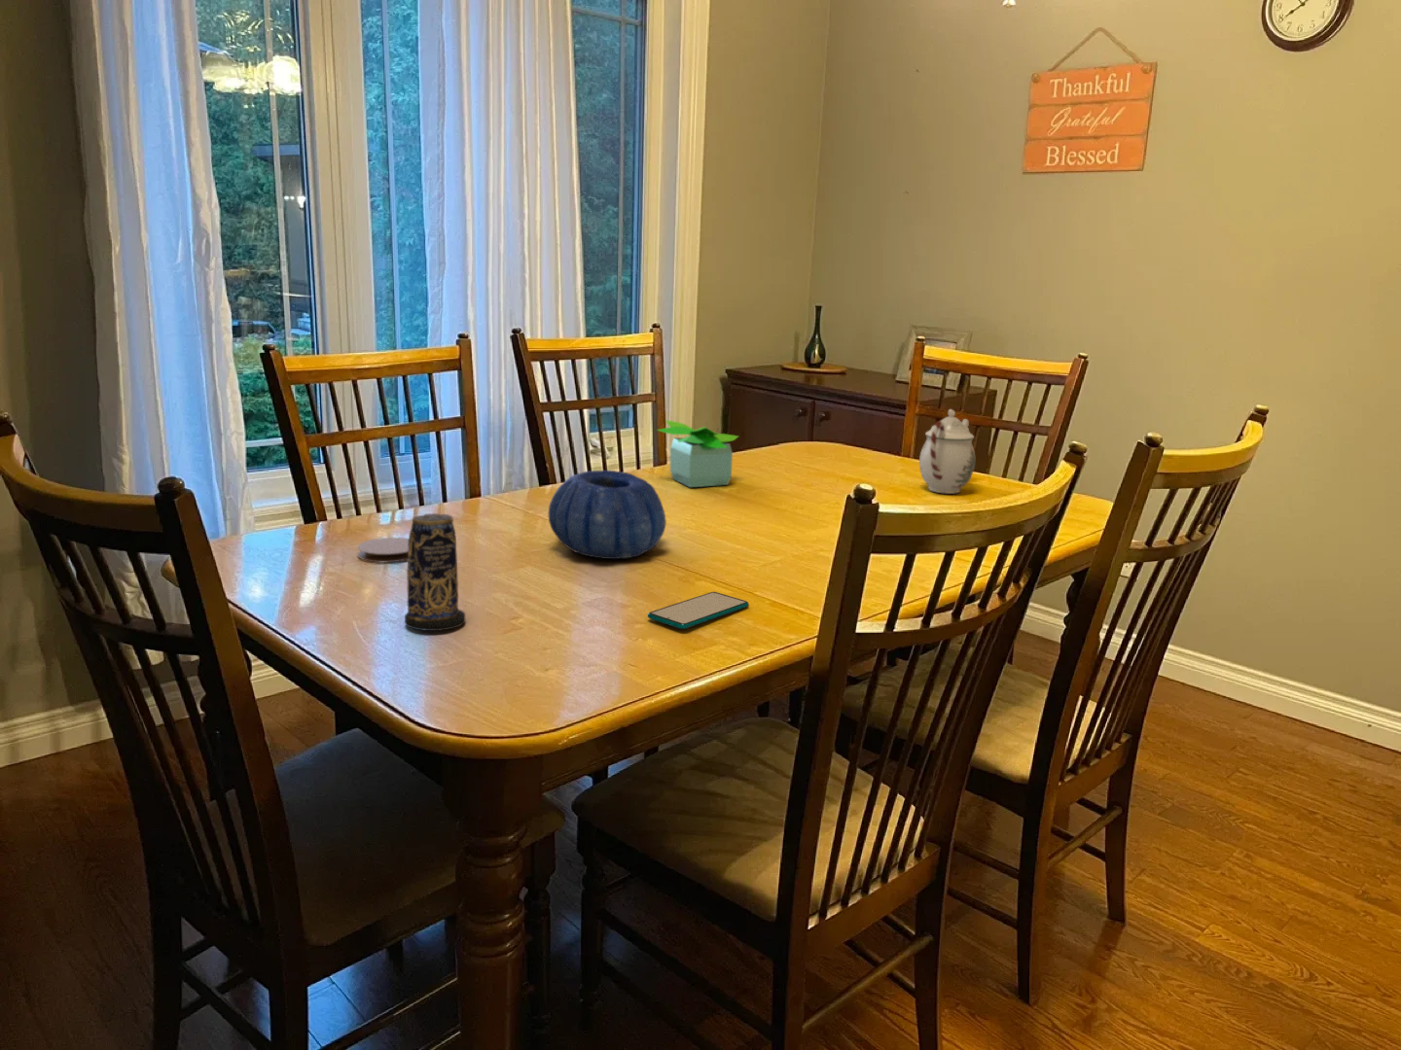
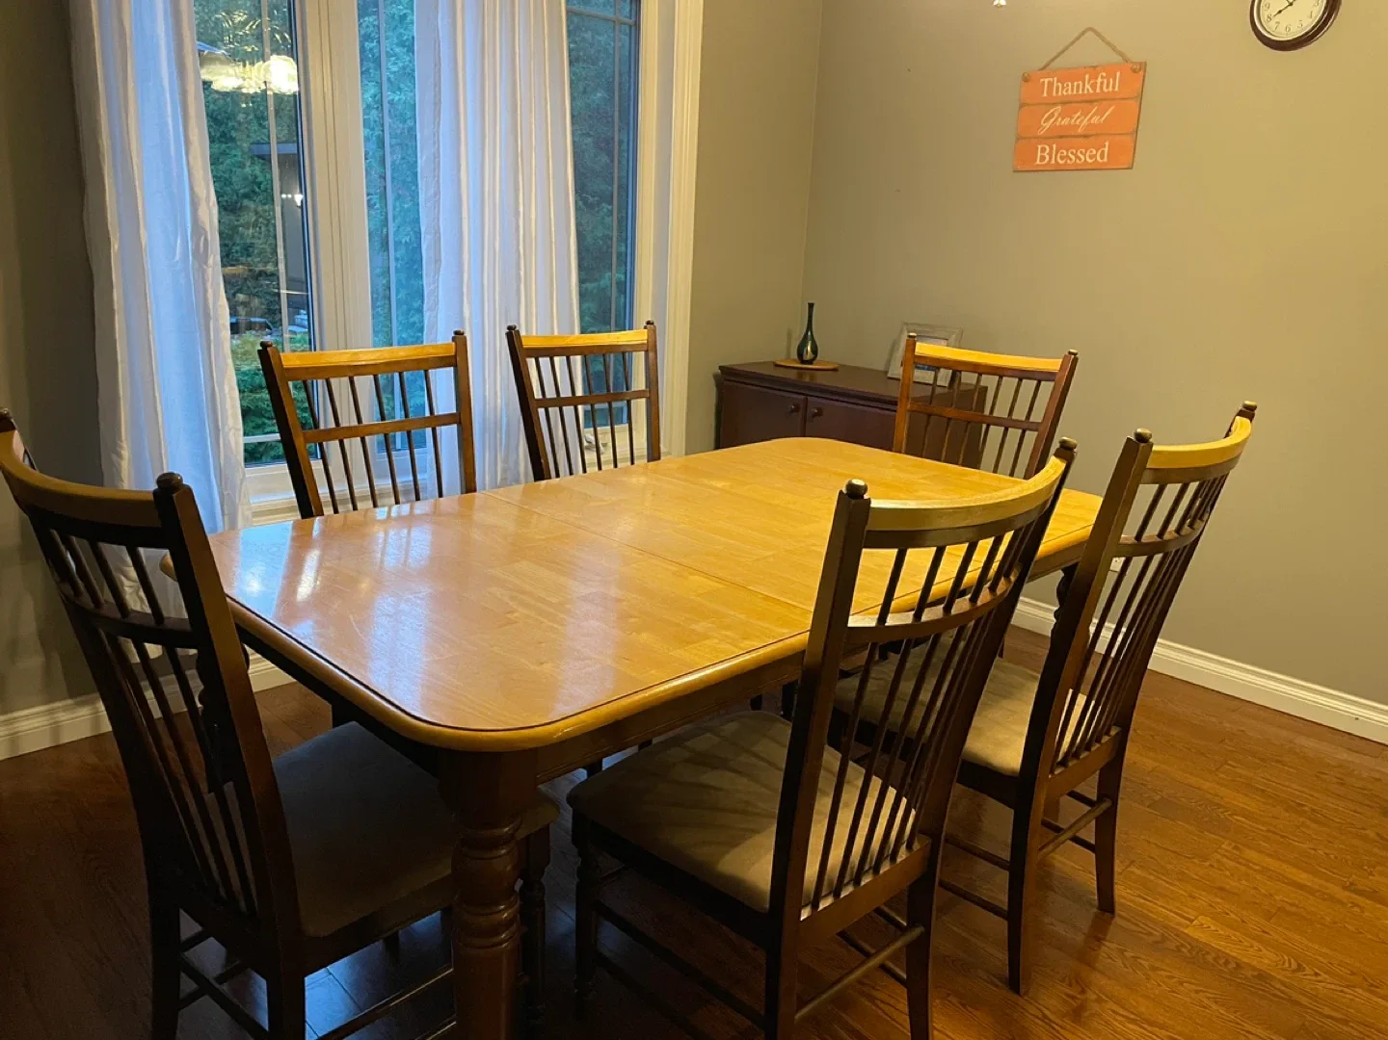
- coaster [356,537,408,562]
- decorative bowl [548,470,667,560]
- potted plant [655,419,739,489]
- smartphone [646,591,749,630]
- candle [404,513,466,632]
- teapot [919,408,976,495]
